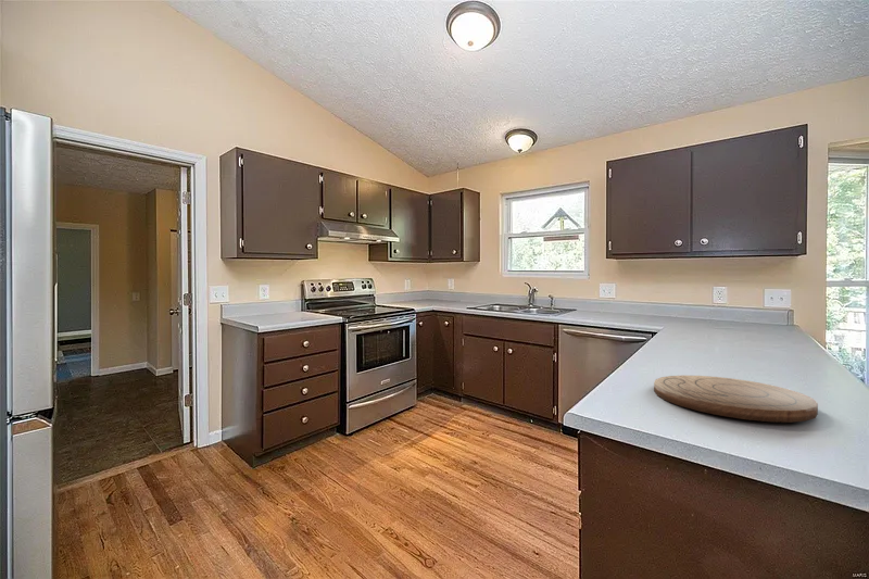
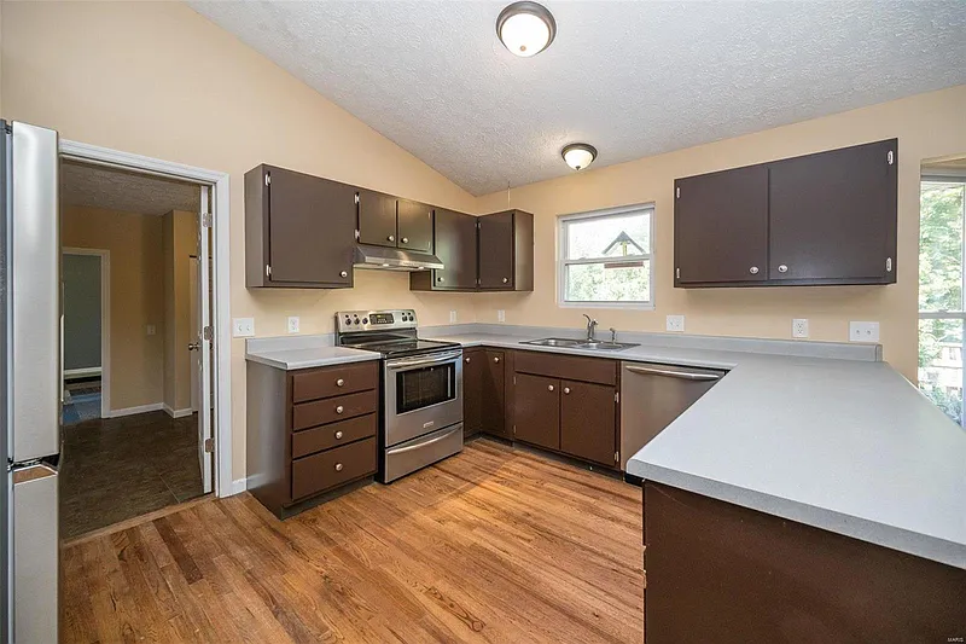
- cutting board [653,375,819,424]
